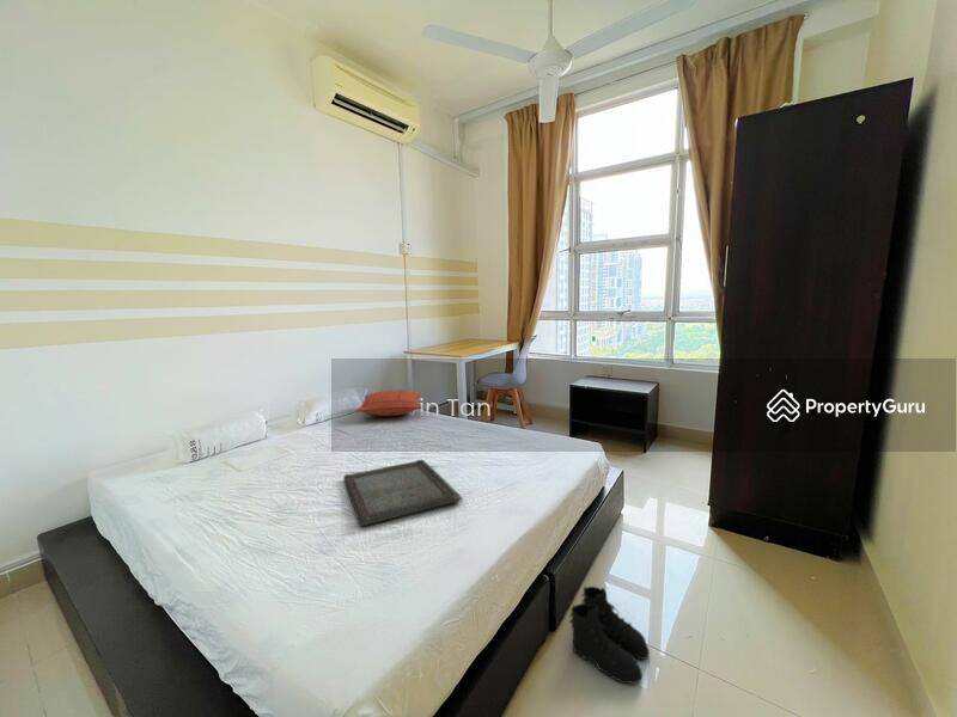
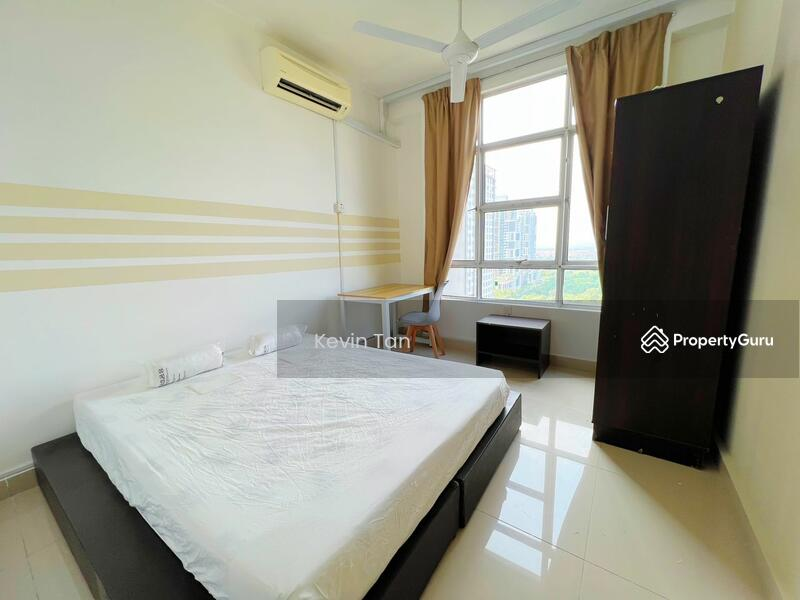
- pillow [354,390,423,417]
- boots [568,586,651,685]
- serving tray [342,459,463,528]
